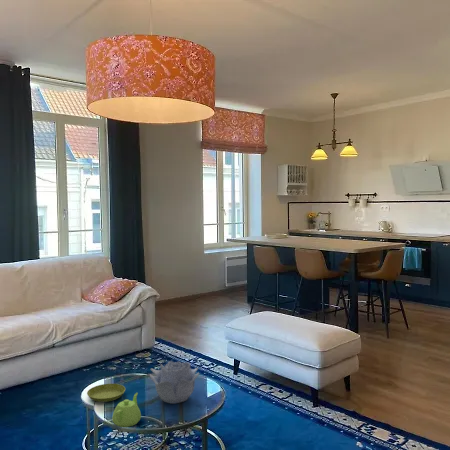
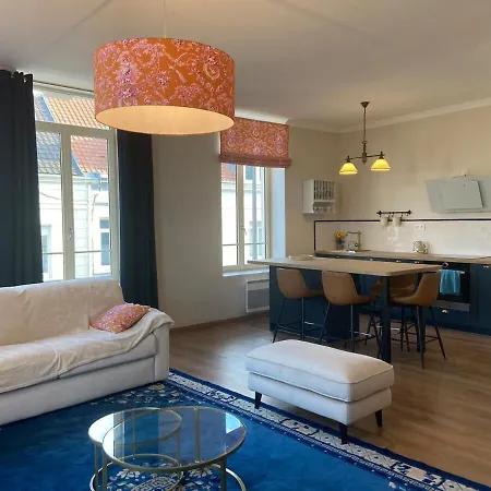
- teapot [111,392,142,428]
- saucer [86,383,126,403]
- decorative bowl [149,360,200,405]
